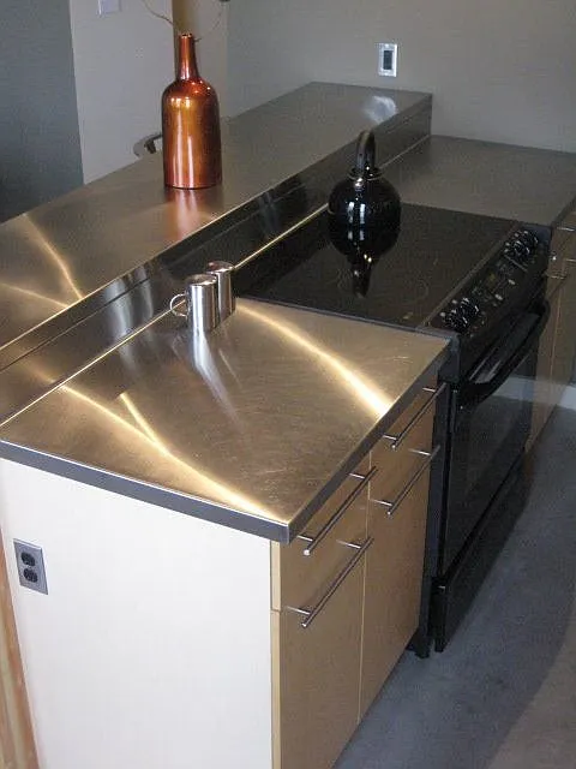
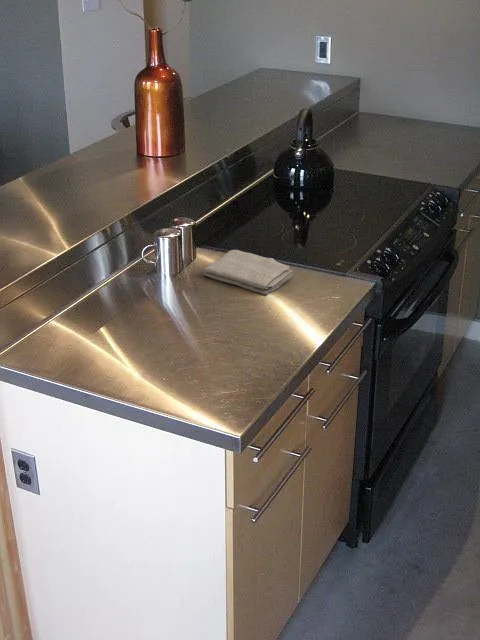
+ washcloth [202,249,294,296]
